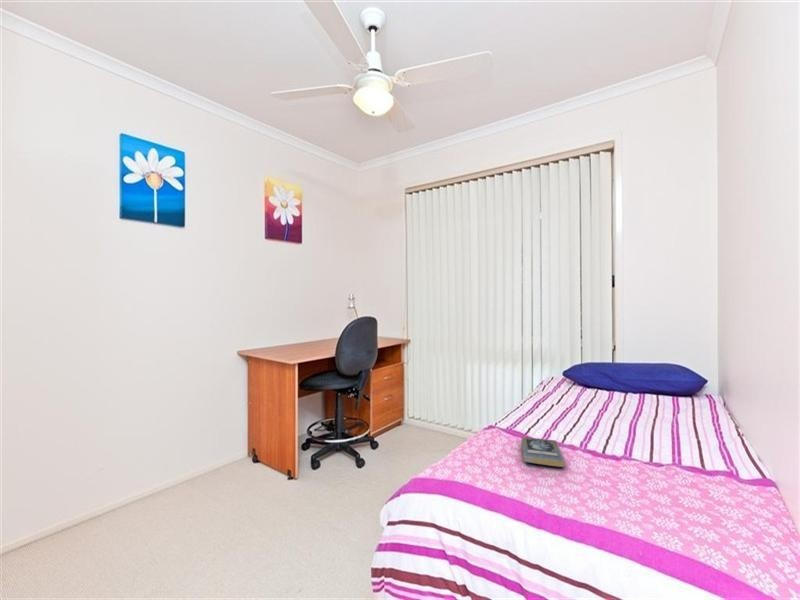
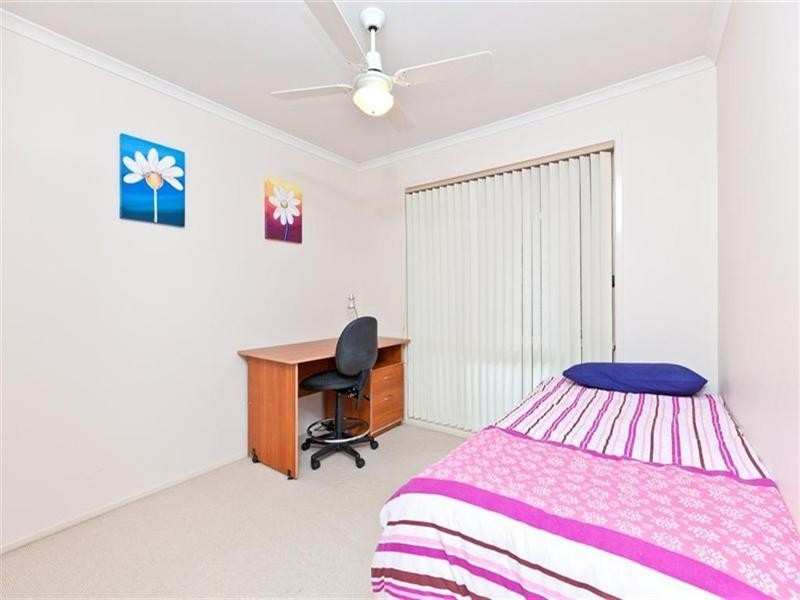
- book [520,436,566,468]
